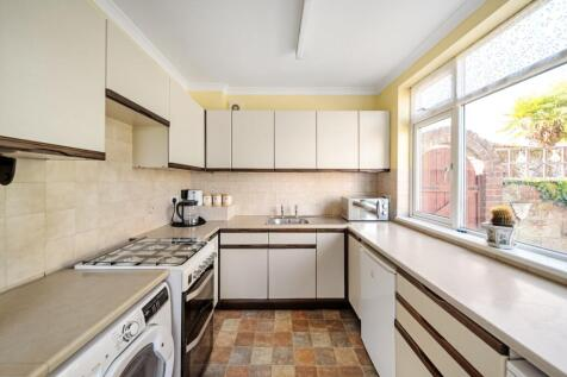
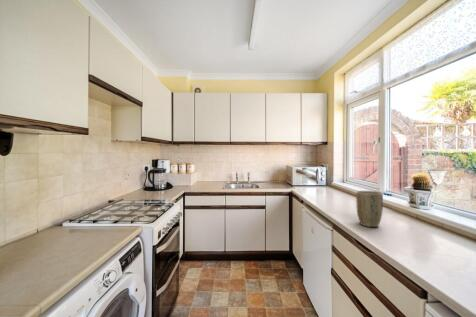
+ plant pot [355,190,384,228]
